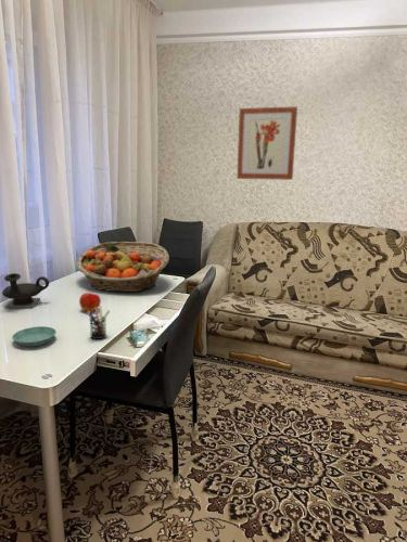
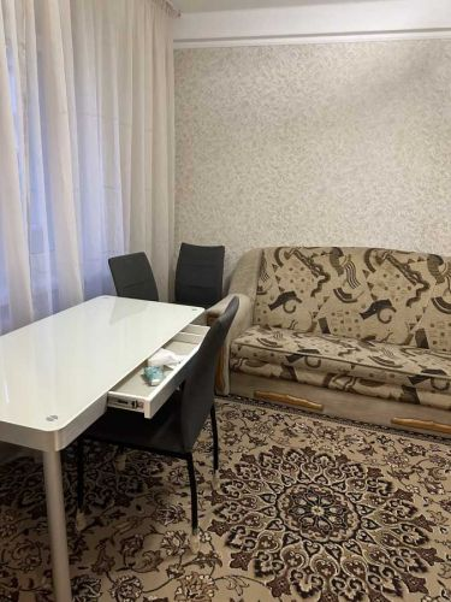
- fruit basket [76,241,170,293]
- saucer [11,325,58,348]
- wall art [236,105,298,181]
- apple [78,292,102,313]
- teapot [1,272,50,309]
- pen holder [86,305,111,340]
